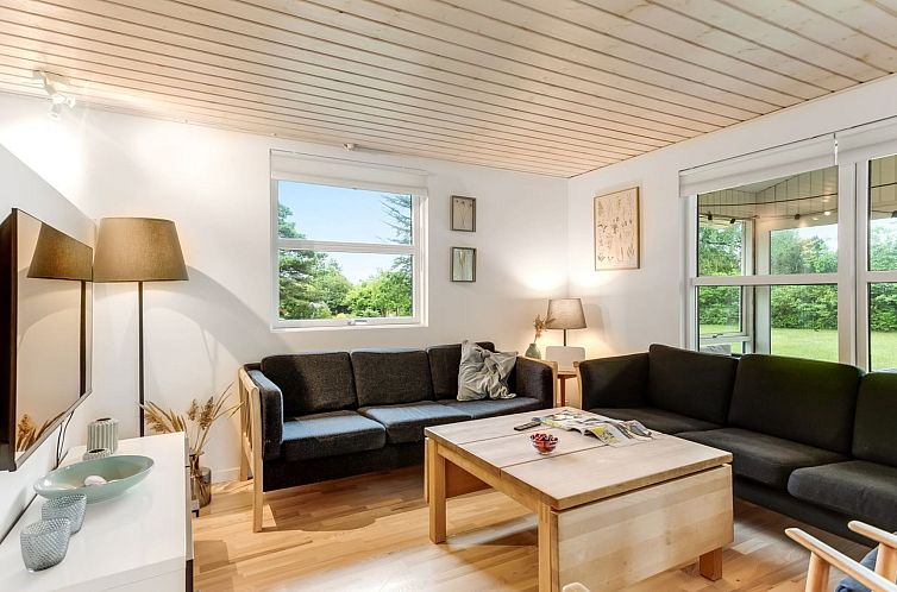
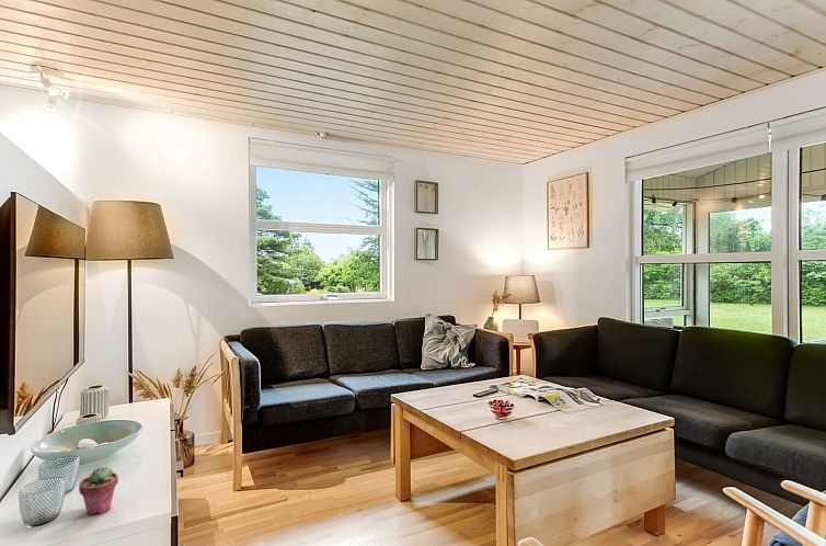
+ potted succulent [78,466,119,516]
